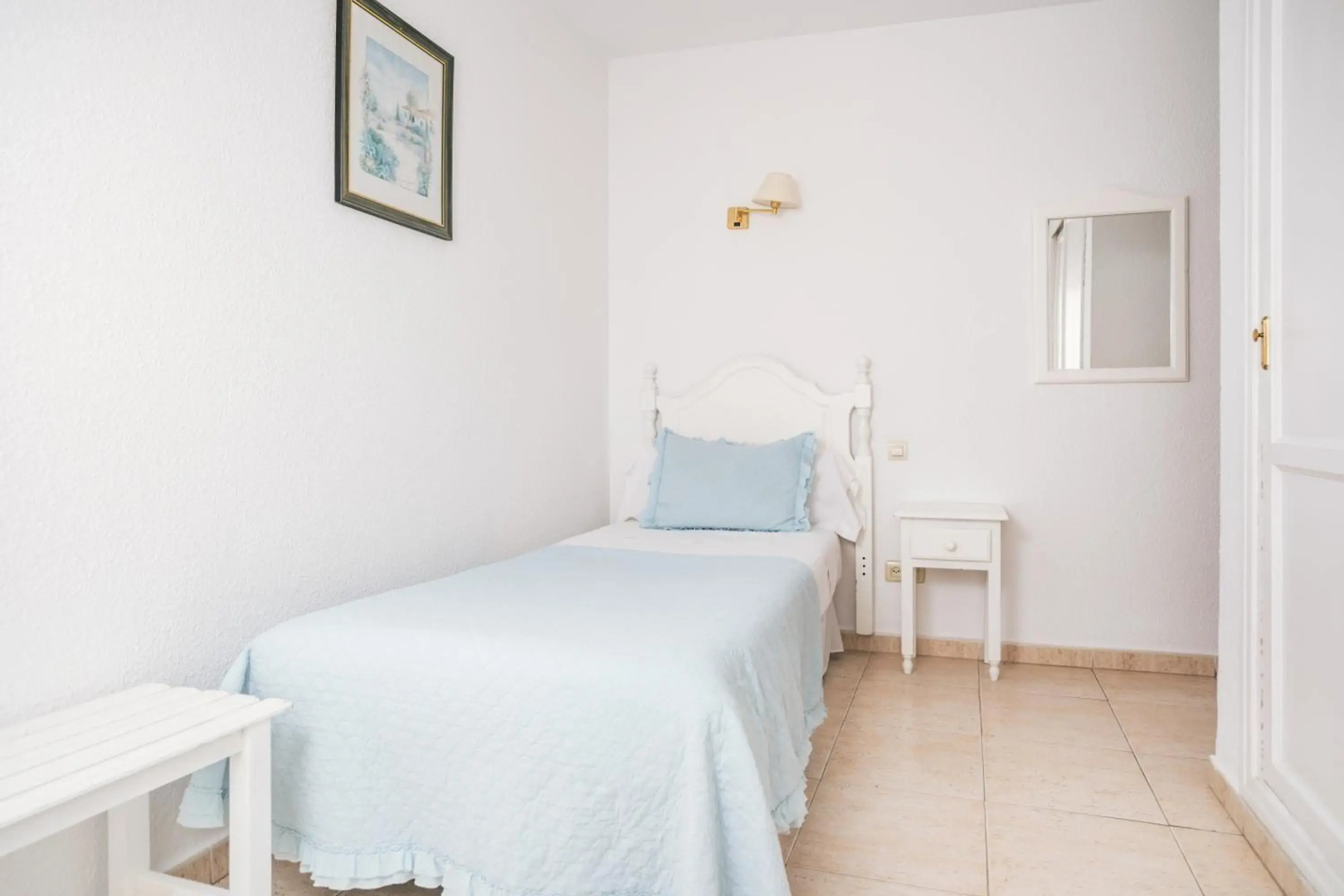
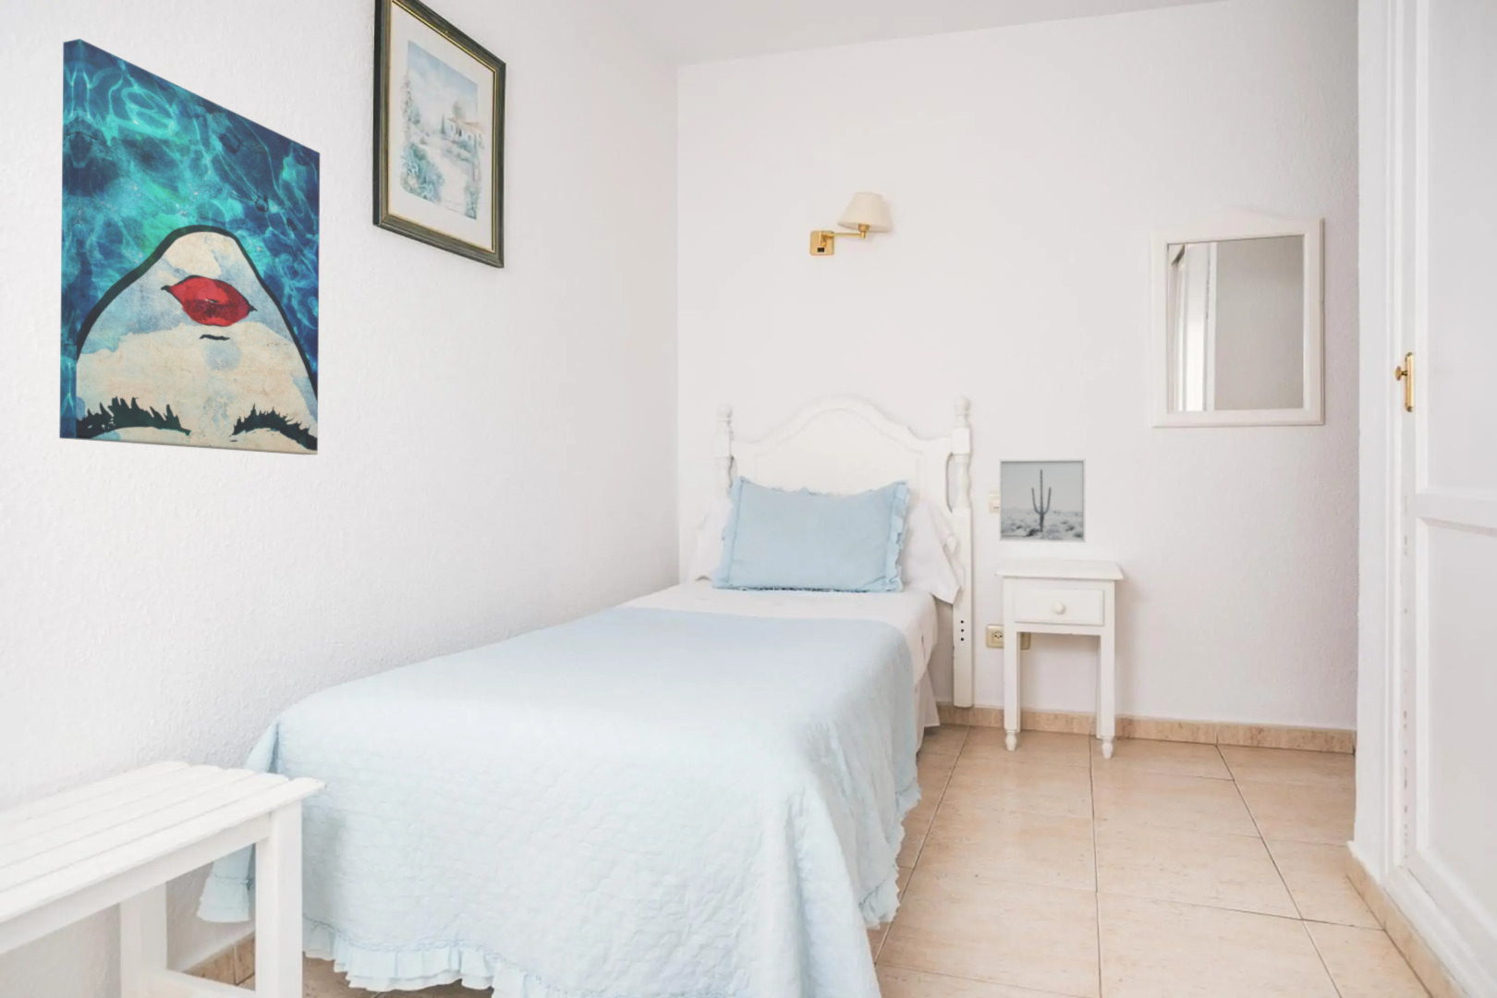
+ wall art [998,458,1087,544]
+ wall art [58,38,321,456]
